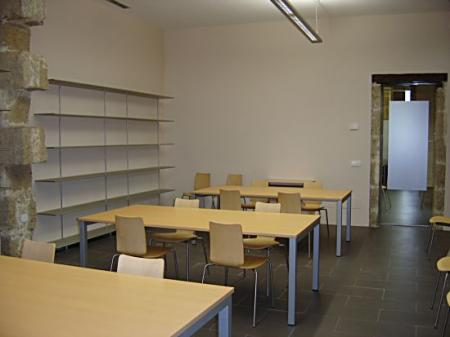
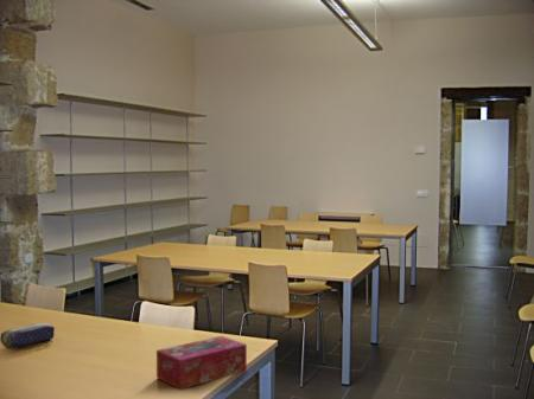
+ tissue box [155,335,248,391]
+ pencil case [0,322,56,349]
